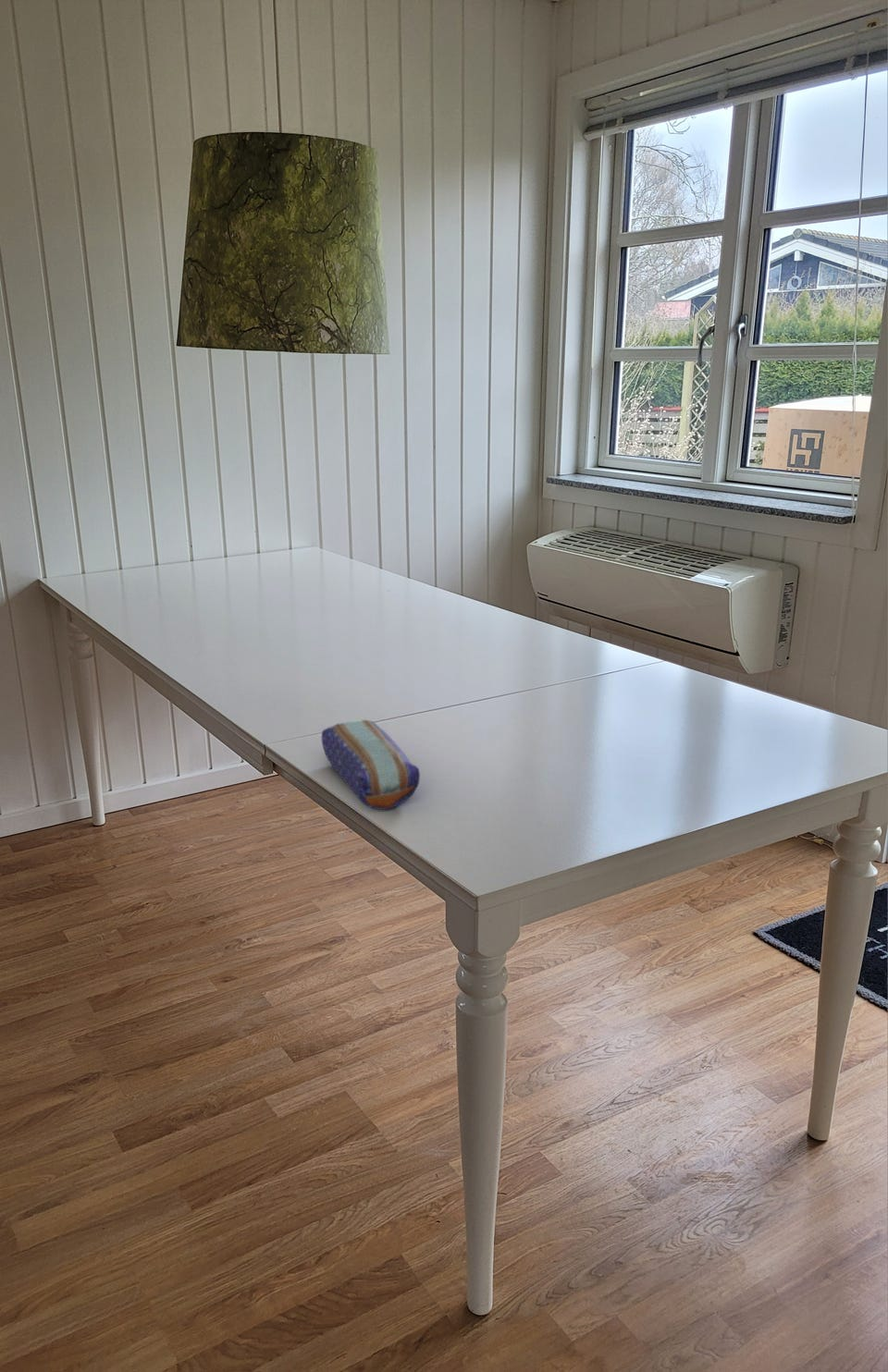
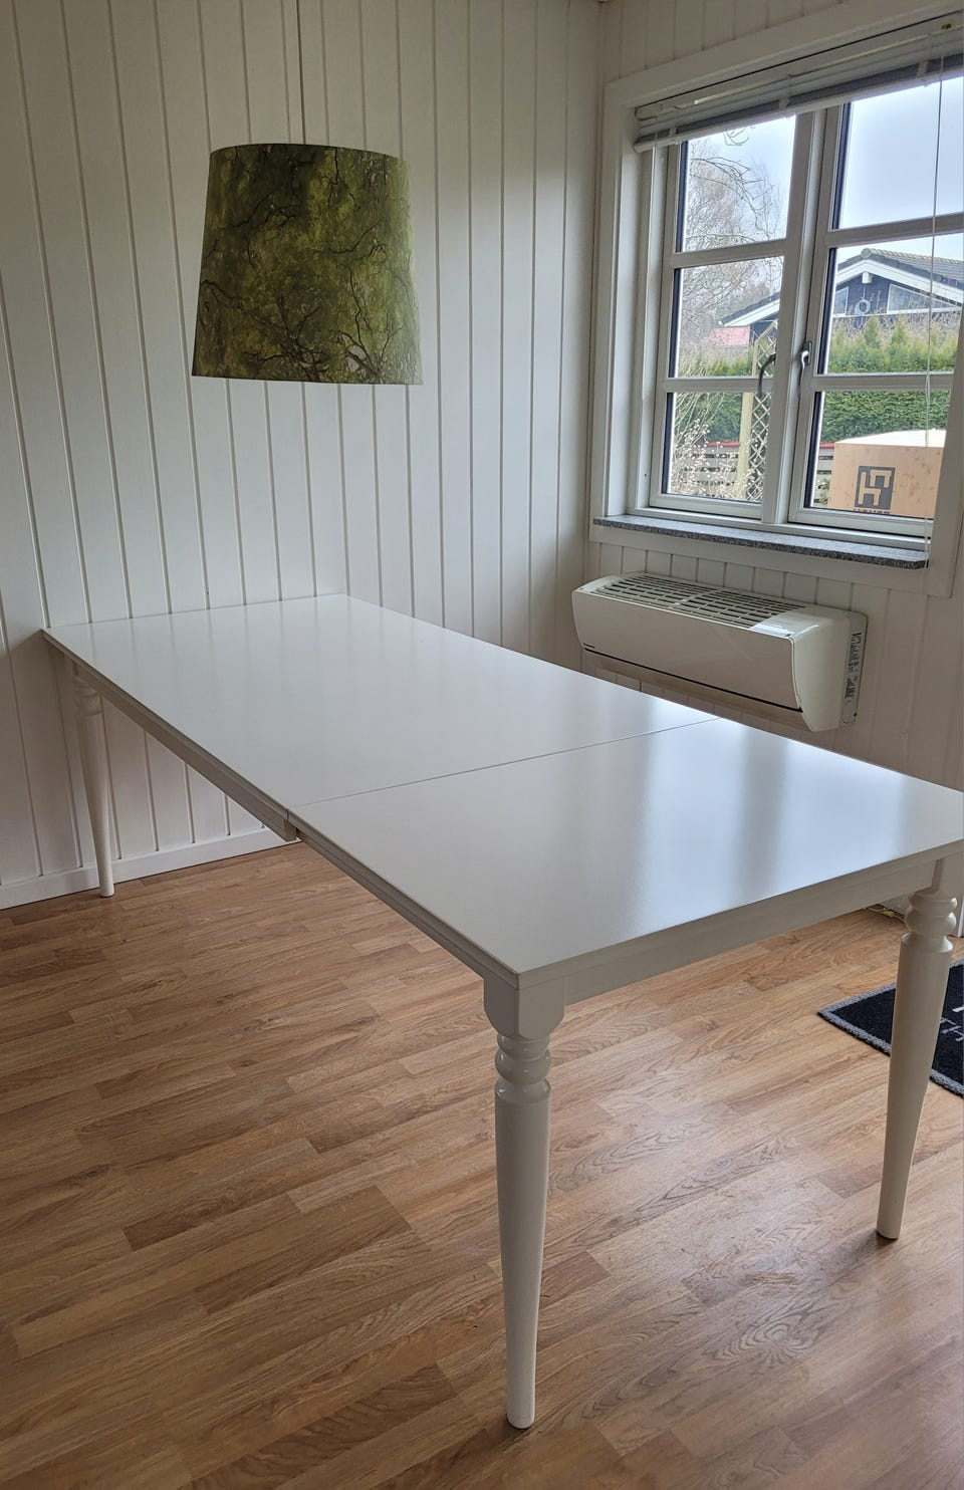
- pencil case [321,719,421,811]
